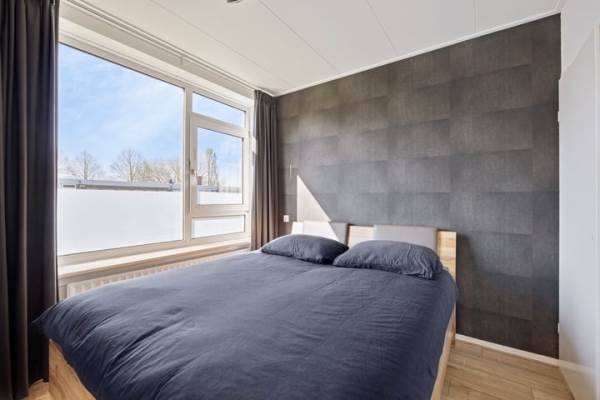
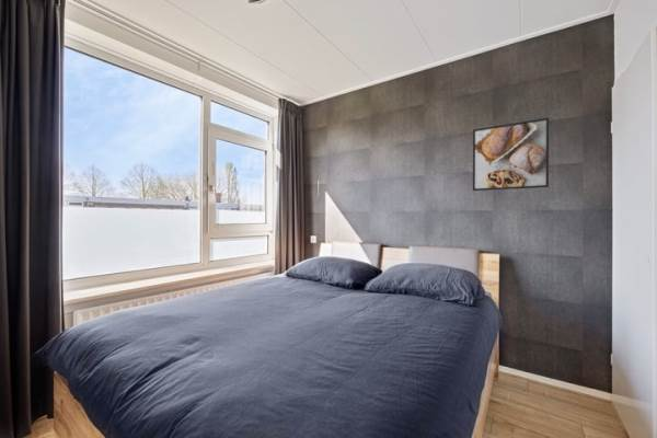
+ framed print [472,116,550,192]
